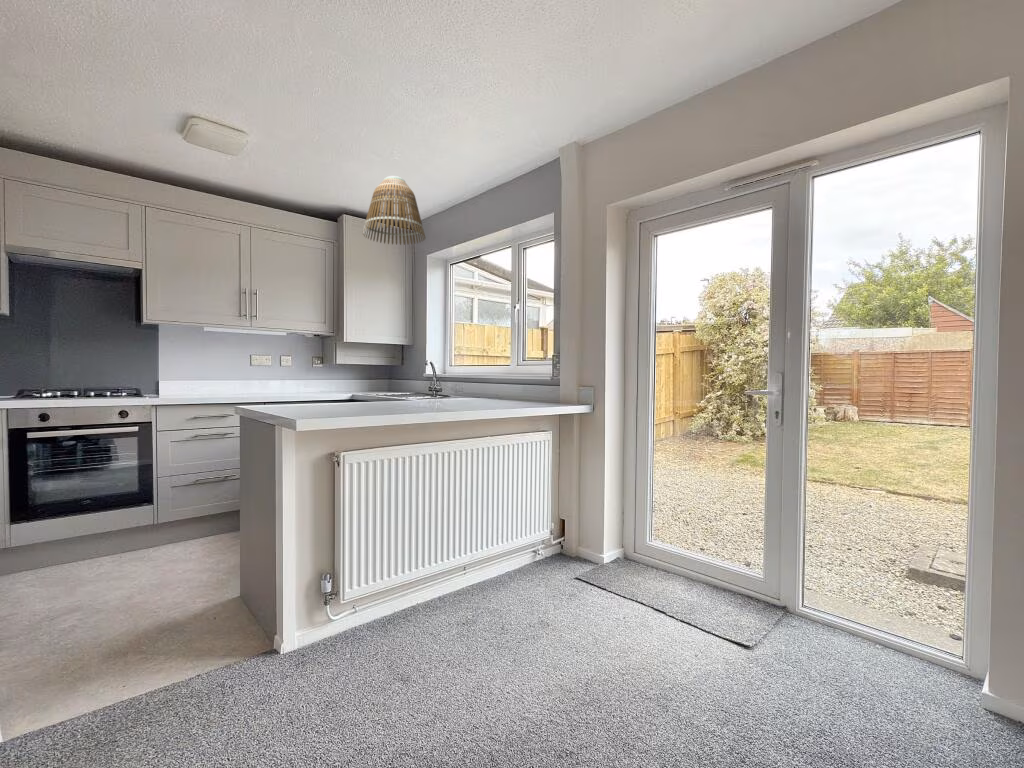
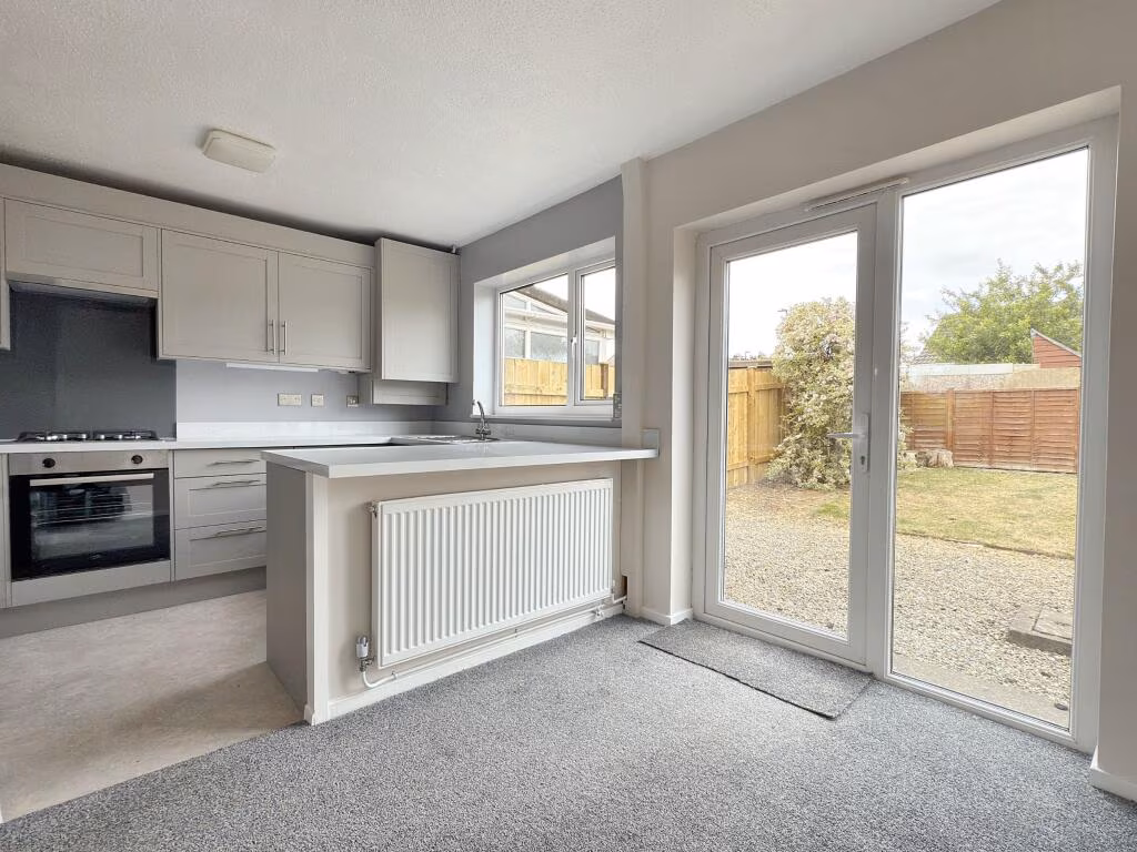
- lamp shade [361,175,427,246]
